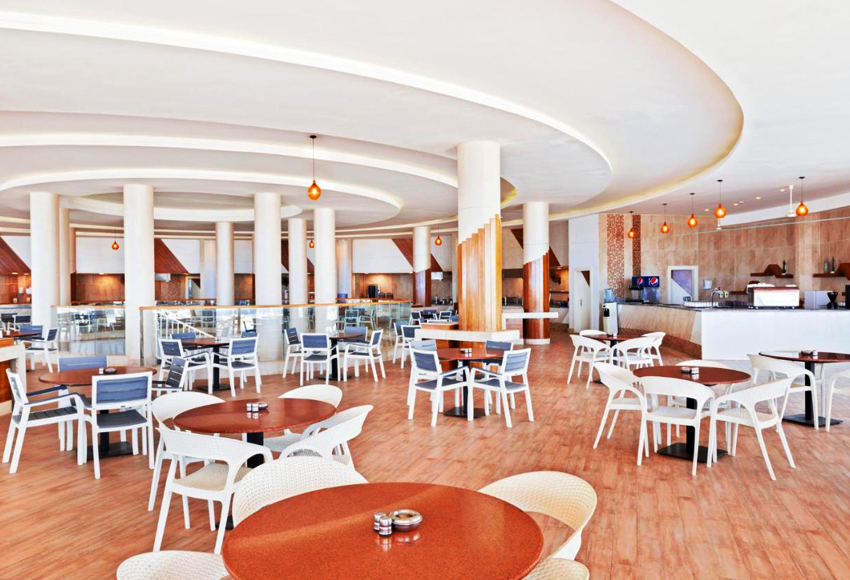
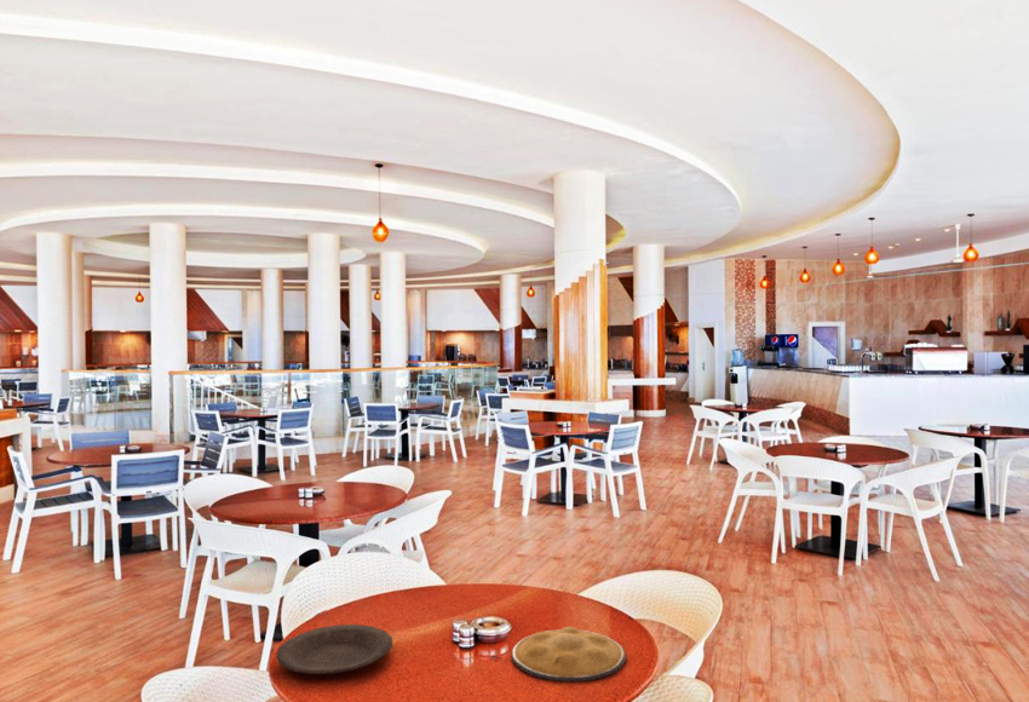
+ plate [275,623,393,675]
+ plate [511,626,627,683]
